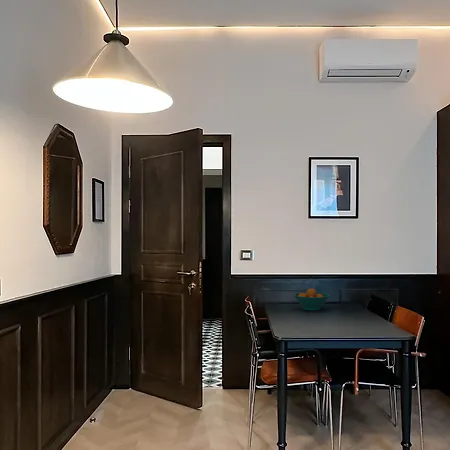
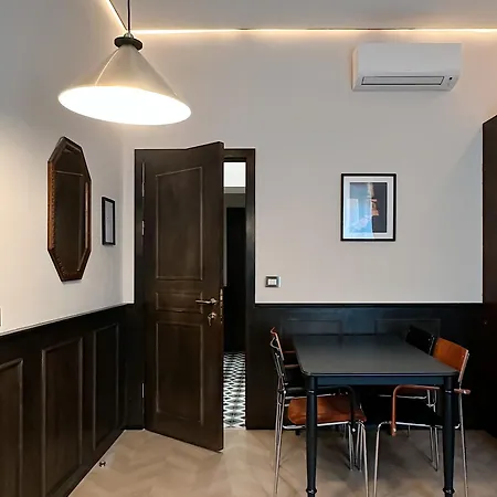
- fruit bowl [292,287,331,312]
